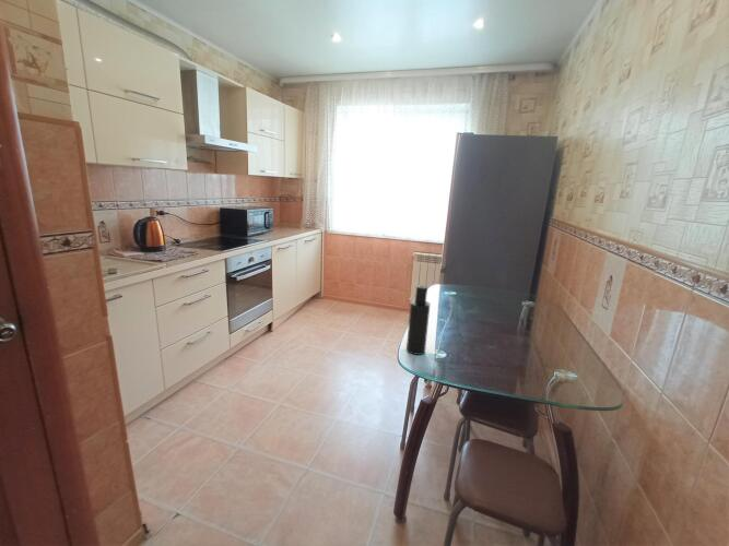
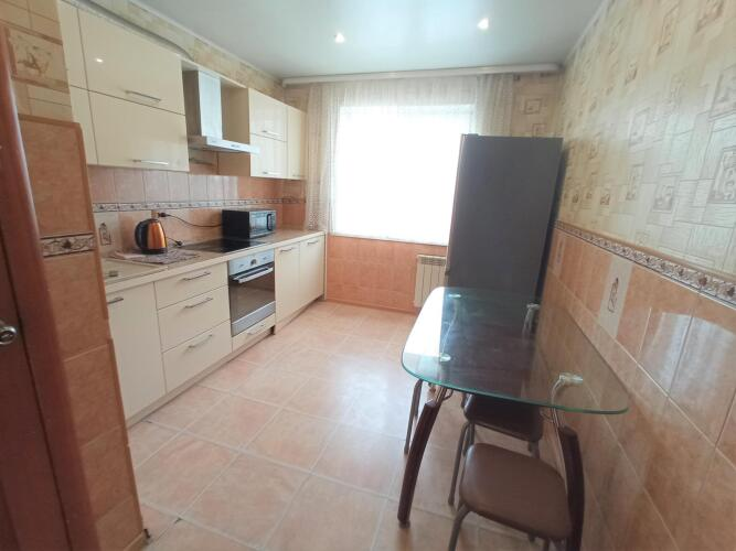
- atomizer [405,284,432,356]
